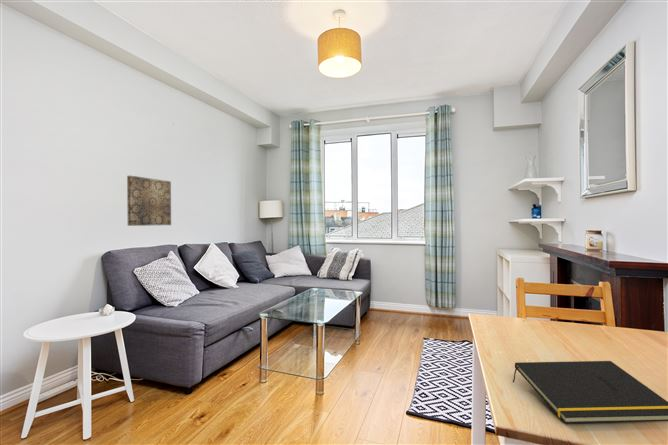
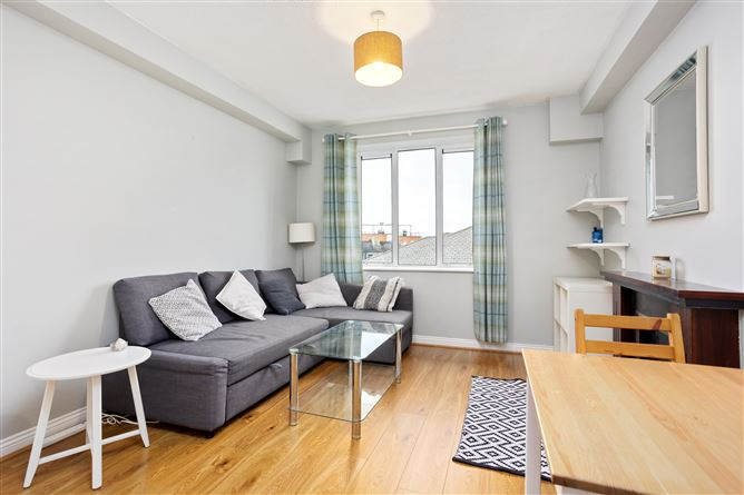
- wall art [126,175,172,227]
- notepad [512,360,668,424]
